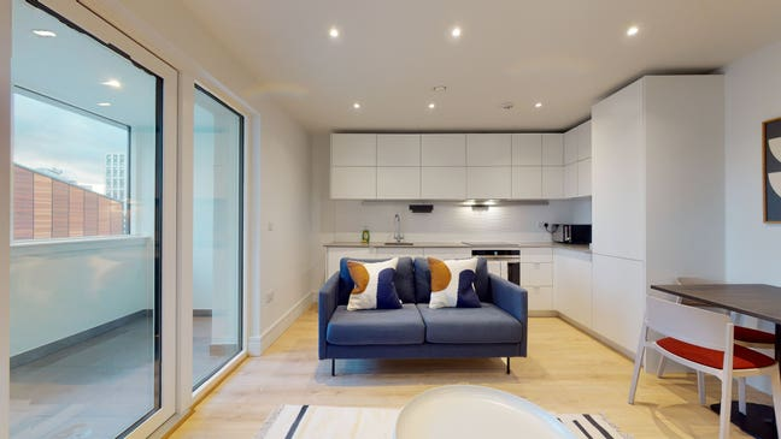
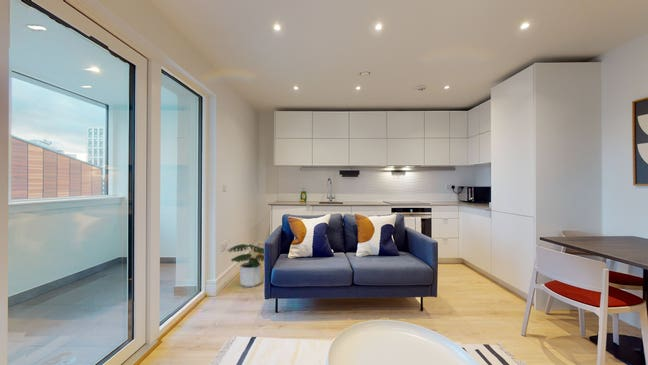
+ potted plant [226,243,265,288]
